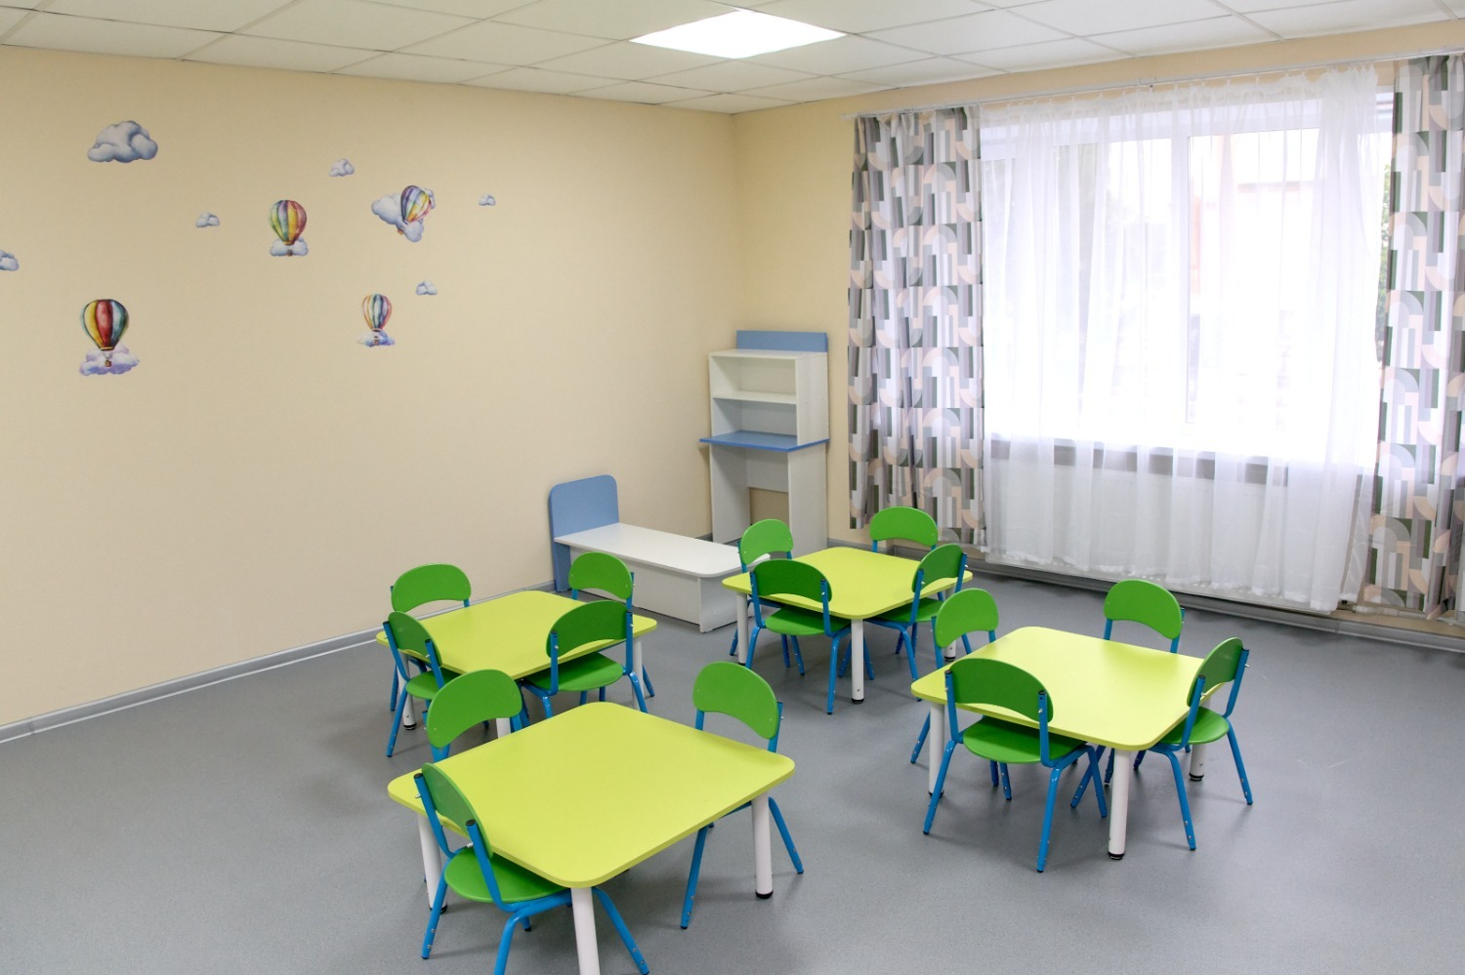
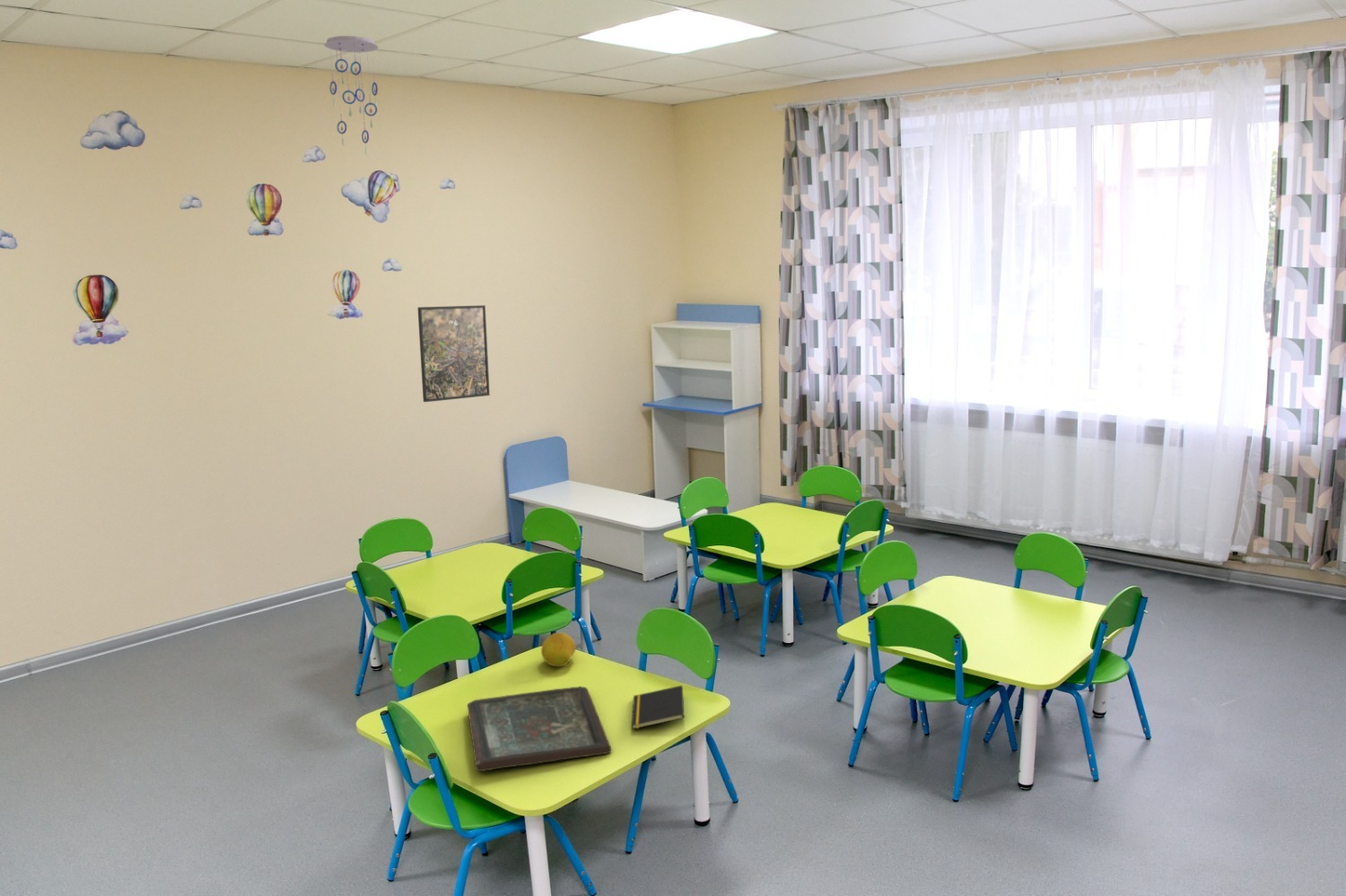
+ board game [467,686,612,772]
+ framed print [417,305,491,403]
+ fruit [540,631,577,667]
+ ceiling mobile [323,35,379,156]
+ notepad [631,684,685,730]
